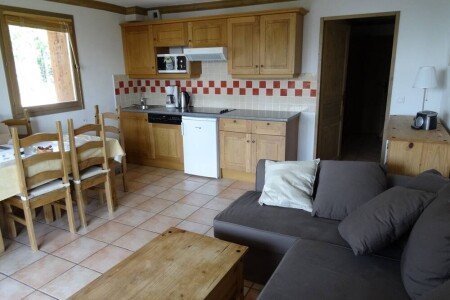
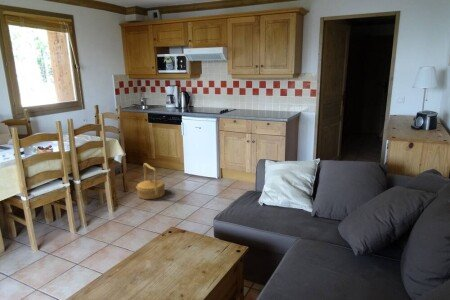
+ basket [136,162,166,200]
